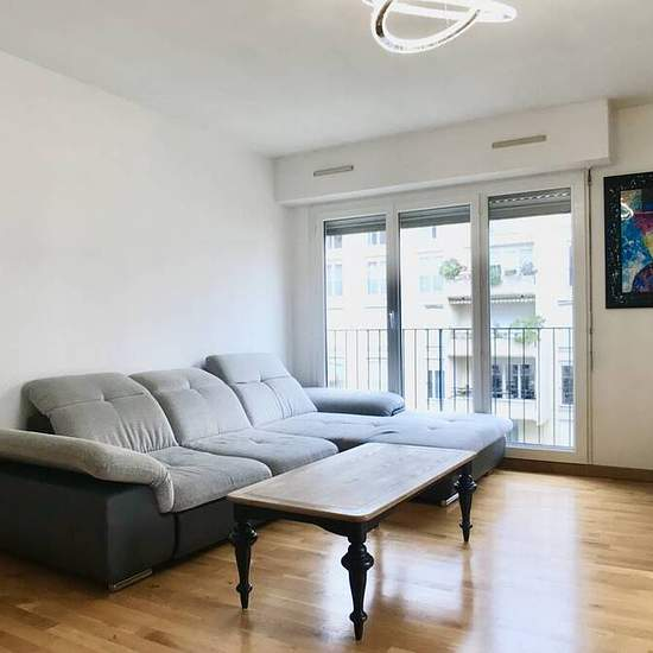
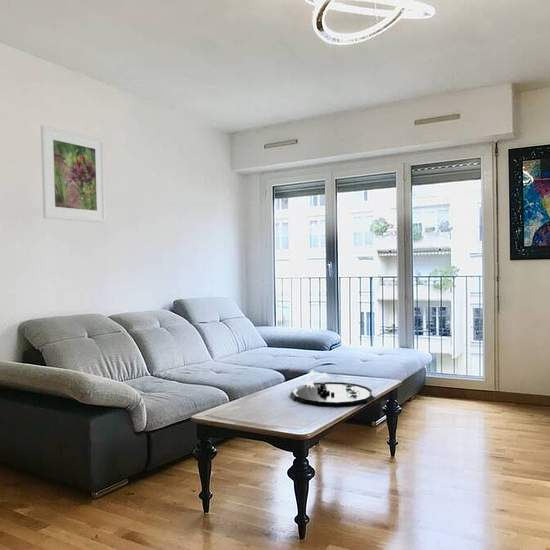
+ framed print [40,124,107,223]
+ decorative tray [289,369,376,409]
